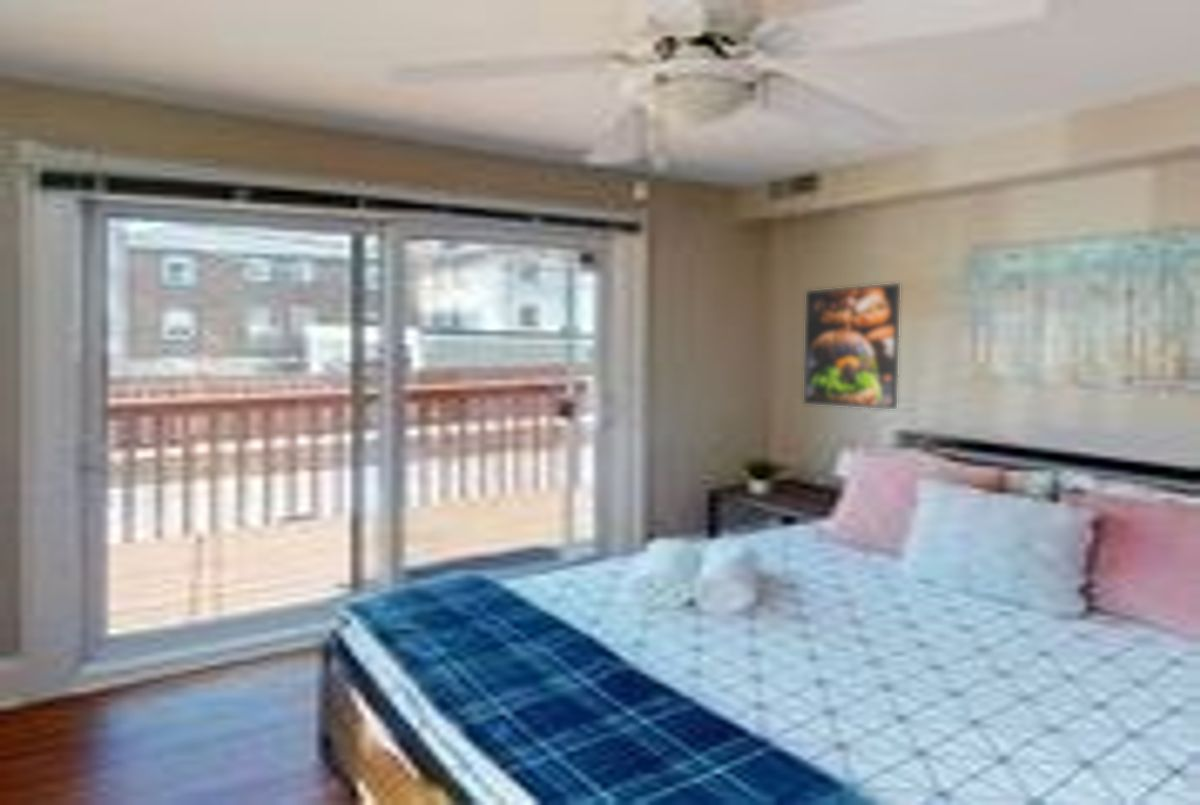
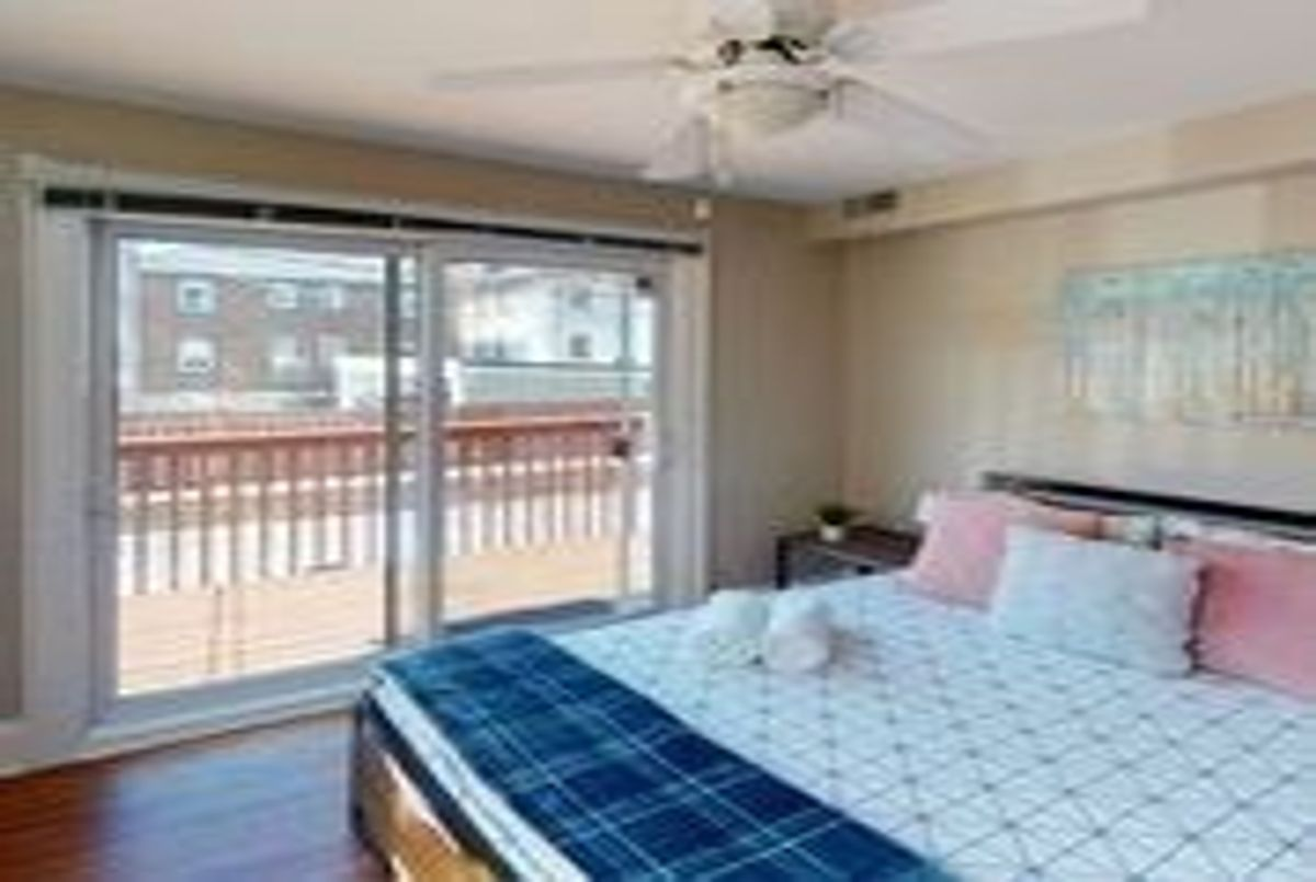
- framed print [803,282,901,410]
